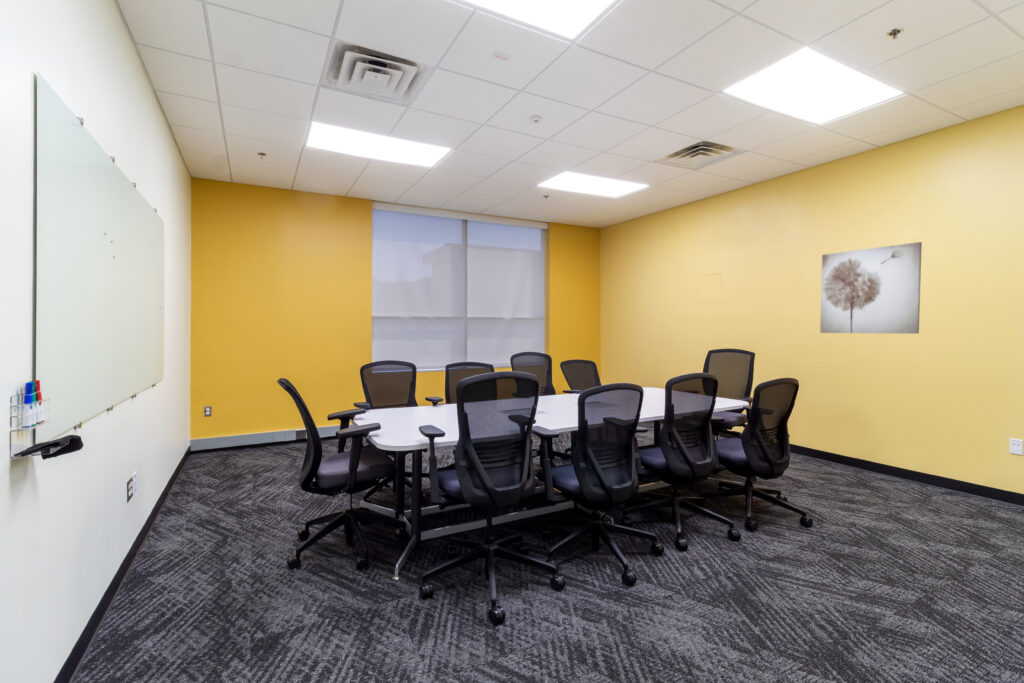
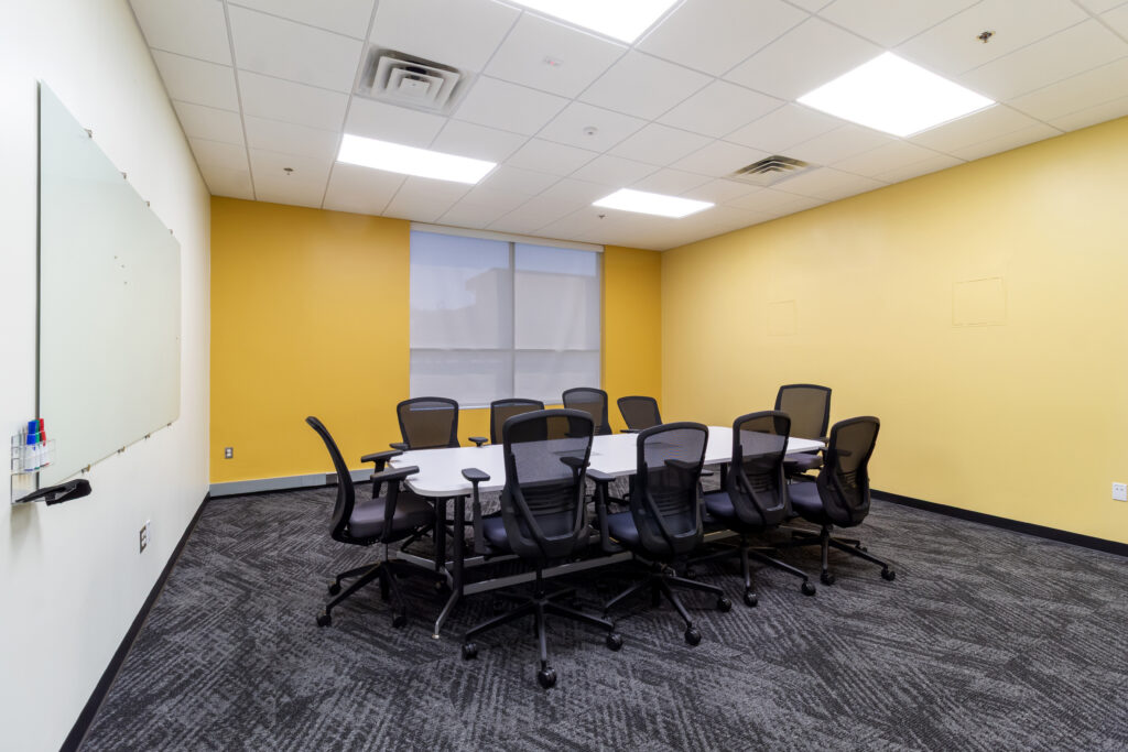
- wall art [819,241,923,335]
